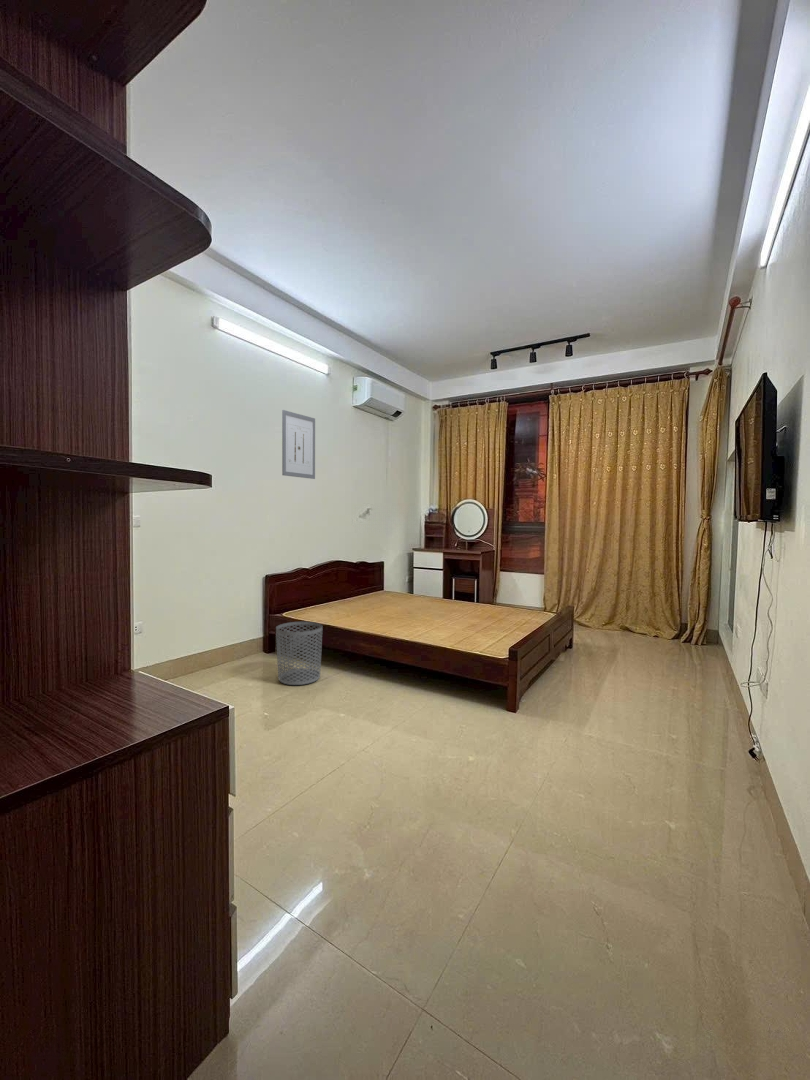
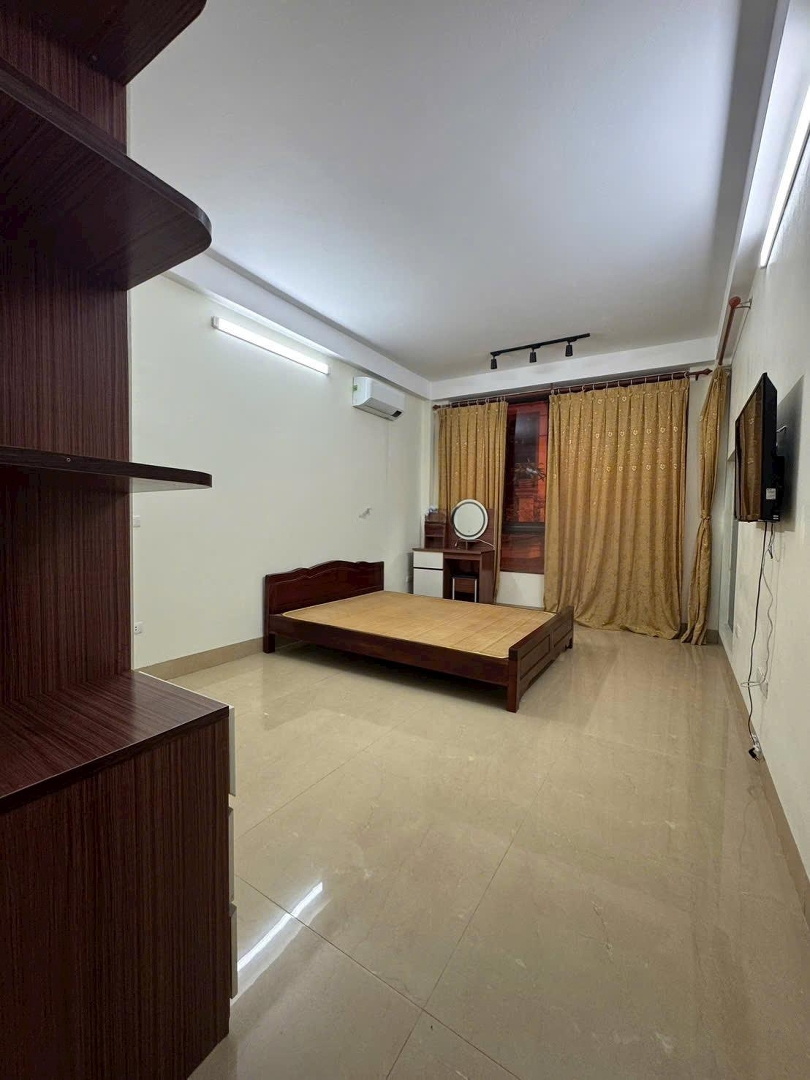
- waste bin [275,621,323,686]
- wall art [281,409,316,480]
